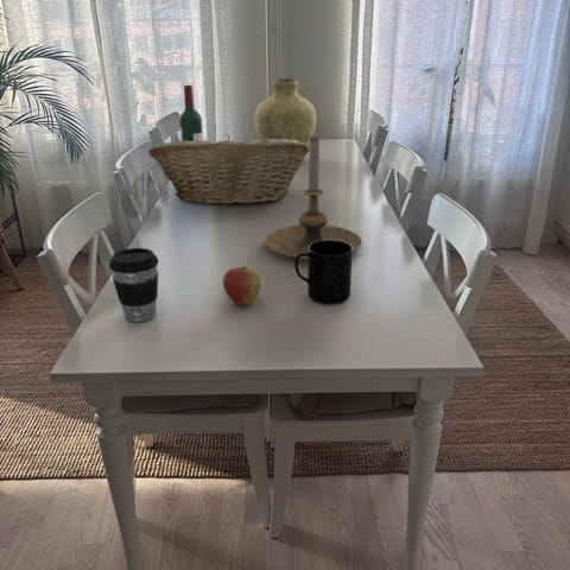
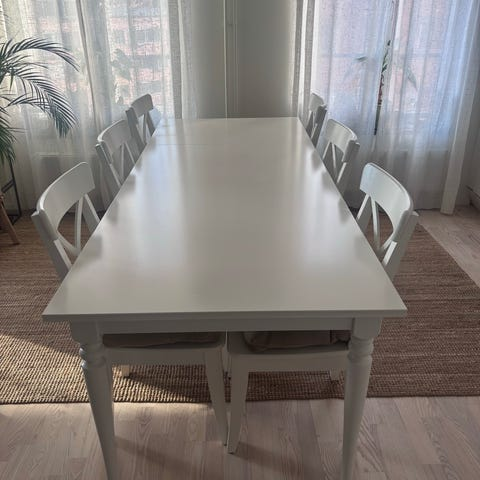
- candle holder [264,134,363,261]
- coffee cup [108,247,159,323]
- fruit basket [147,134,310,207]
- apple [222,260,262,306]
- mug [293,240,354,305]
- vase [253,78,317,147]
- wine bottle [178,83,204,141]
